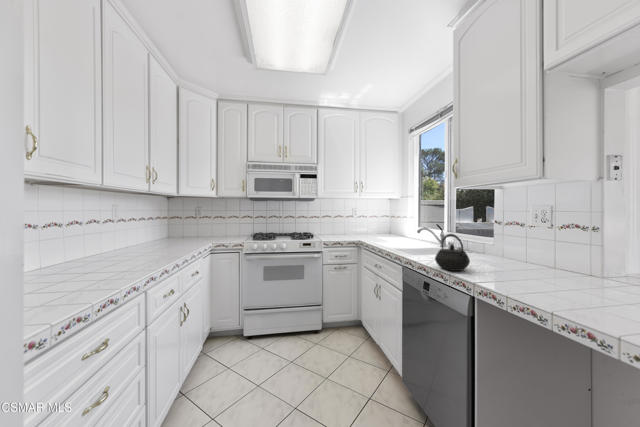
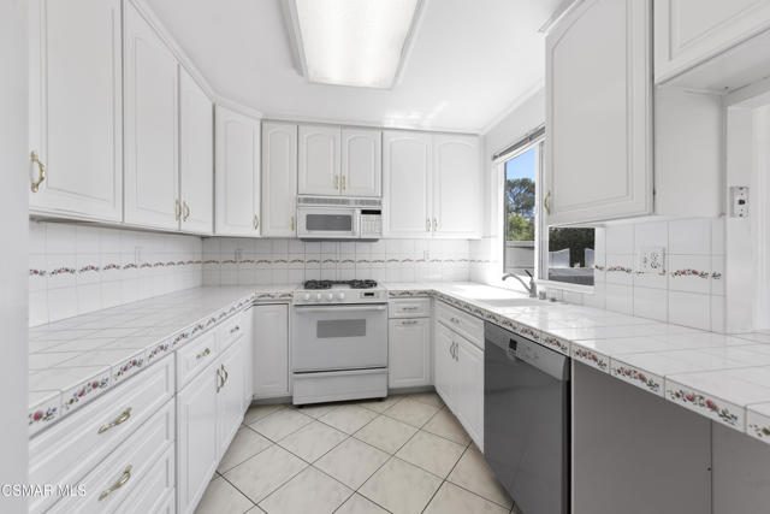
- kettle [434,233,471,272]
